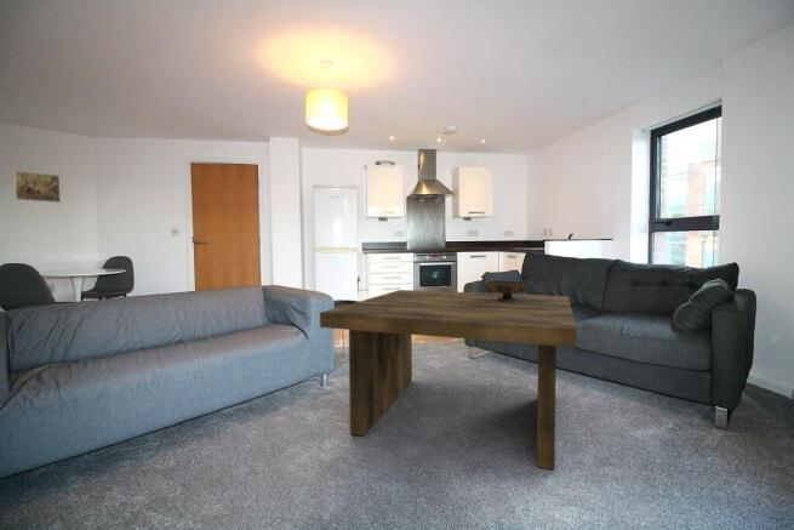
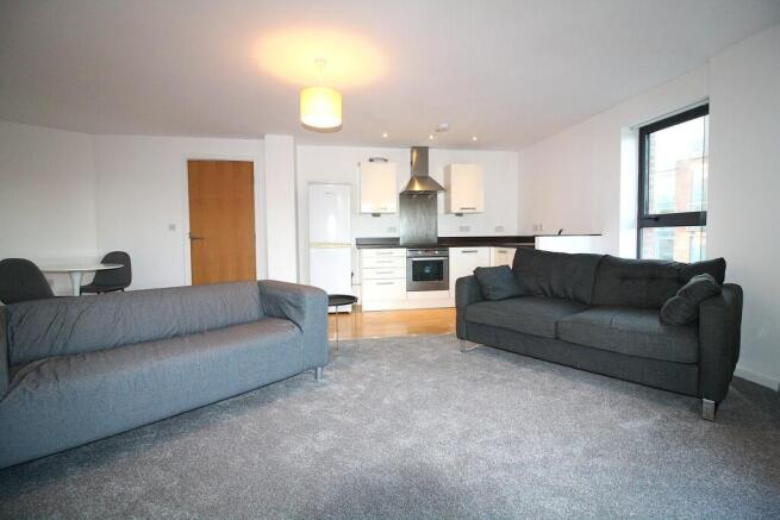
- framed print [13,170,62,204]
- decorative bowl [482,279,533,302]
- coffee table [319,289,578,471]
